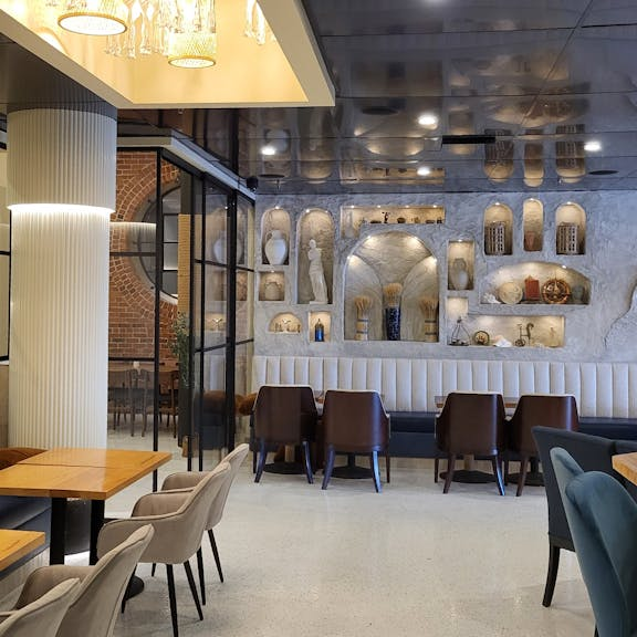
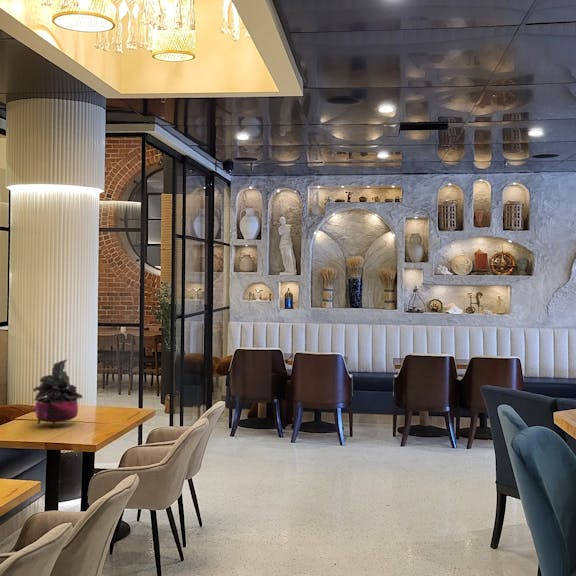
+ potted plant [31,358,84,429]
